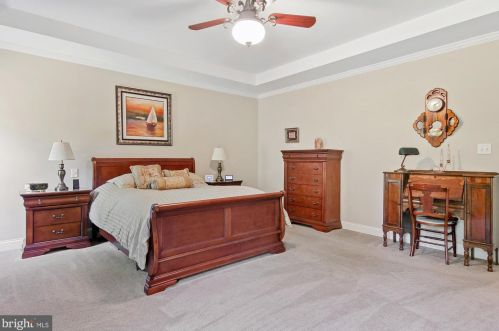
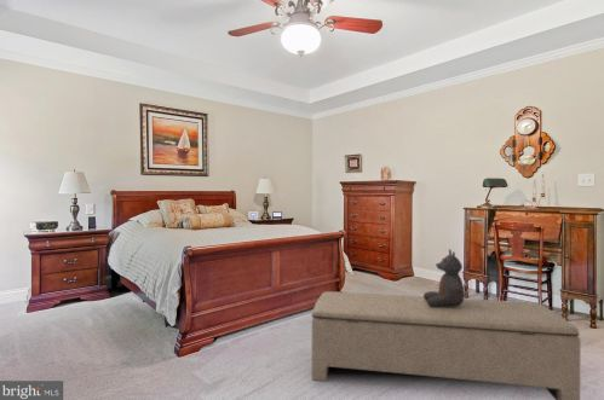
+ teddy bear [422,248,466,307]
+ bench [311,290,581,400]
